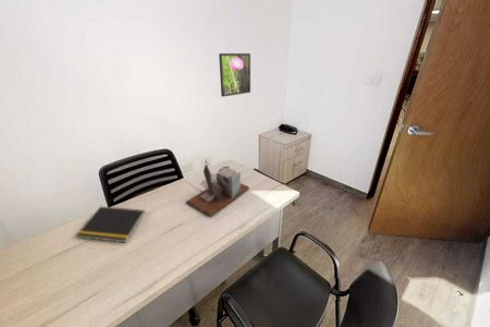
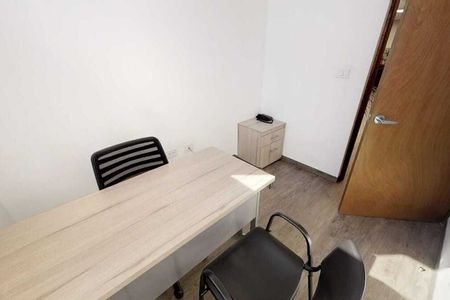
- notepad [75,205,146,243]
- desk organizer [185,164,250,217]
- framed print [218,52,252,98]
